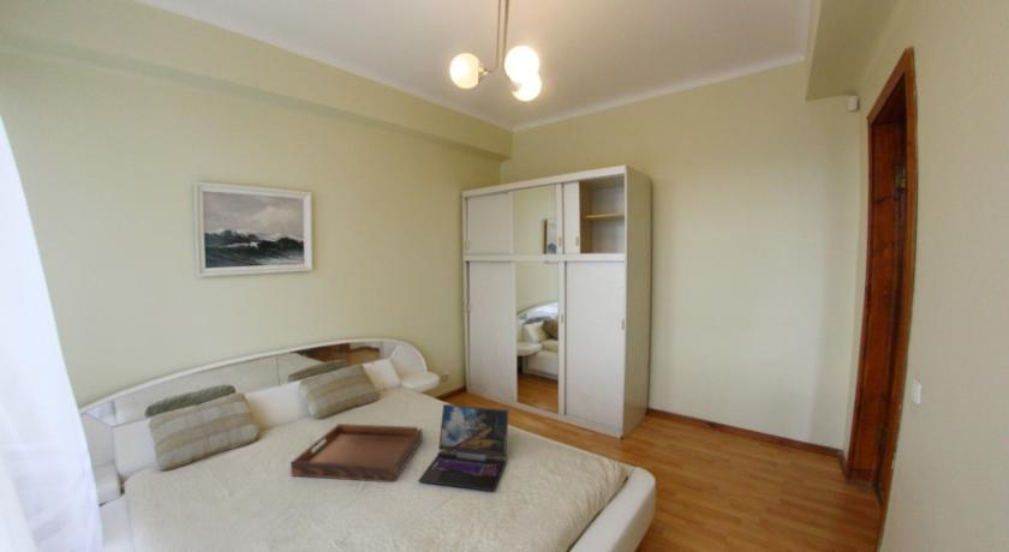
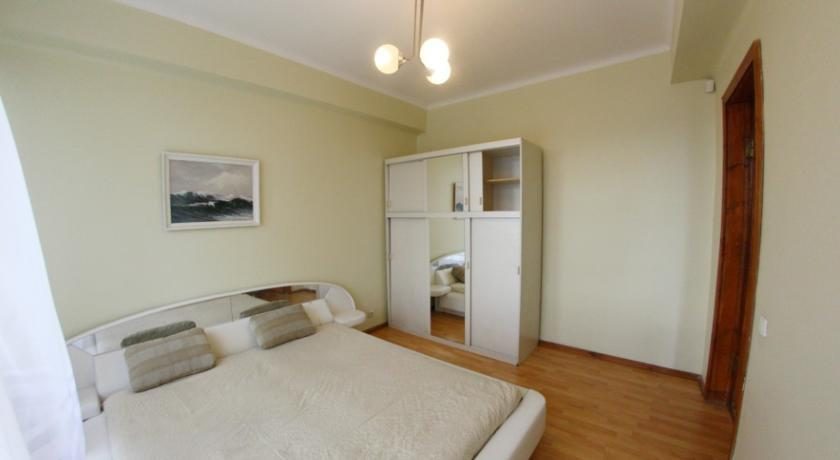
- serving tray [289,422,424,484]
- laptop [417,403,511,492]
